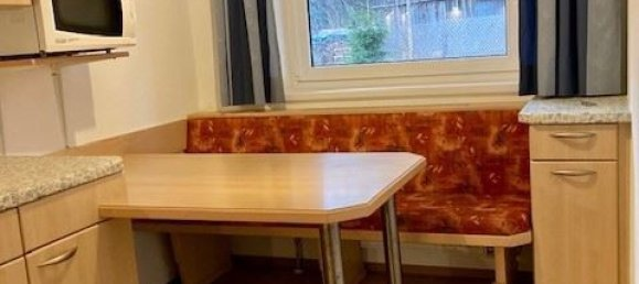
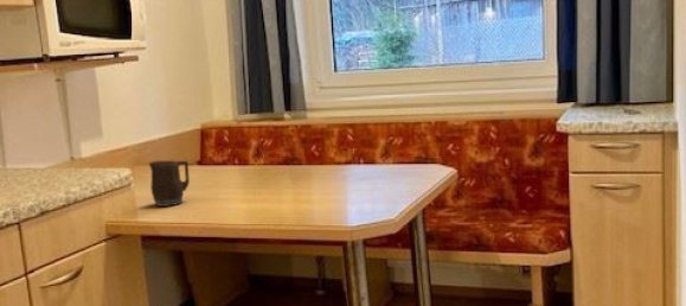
+ mug [148,160,191,208]
